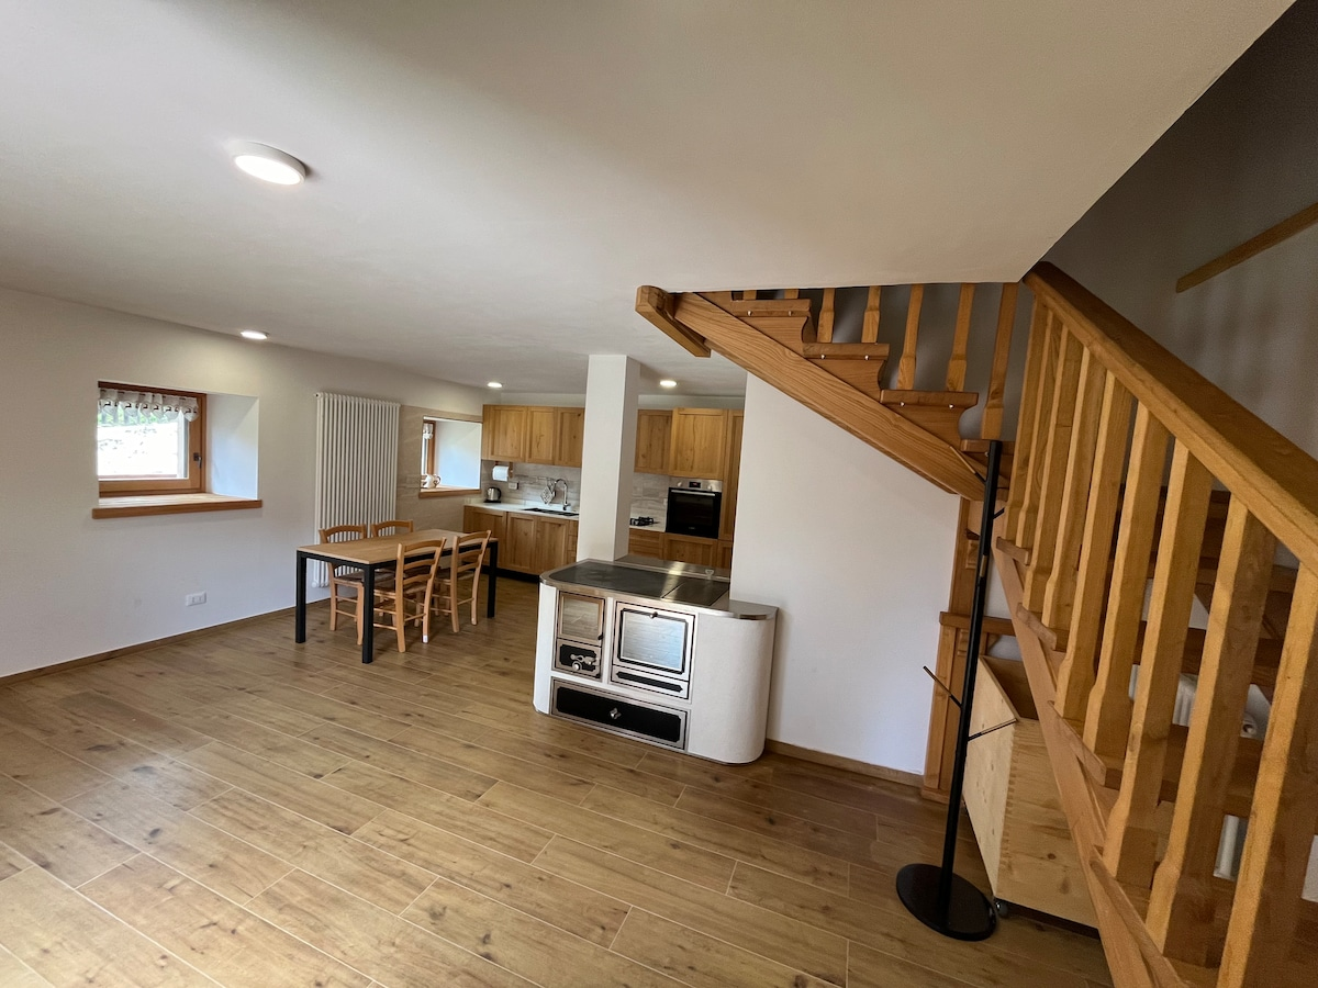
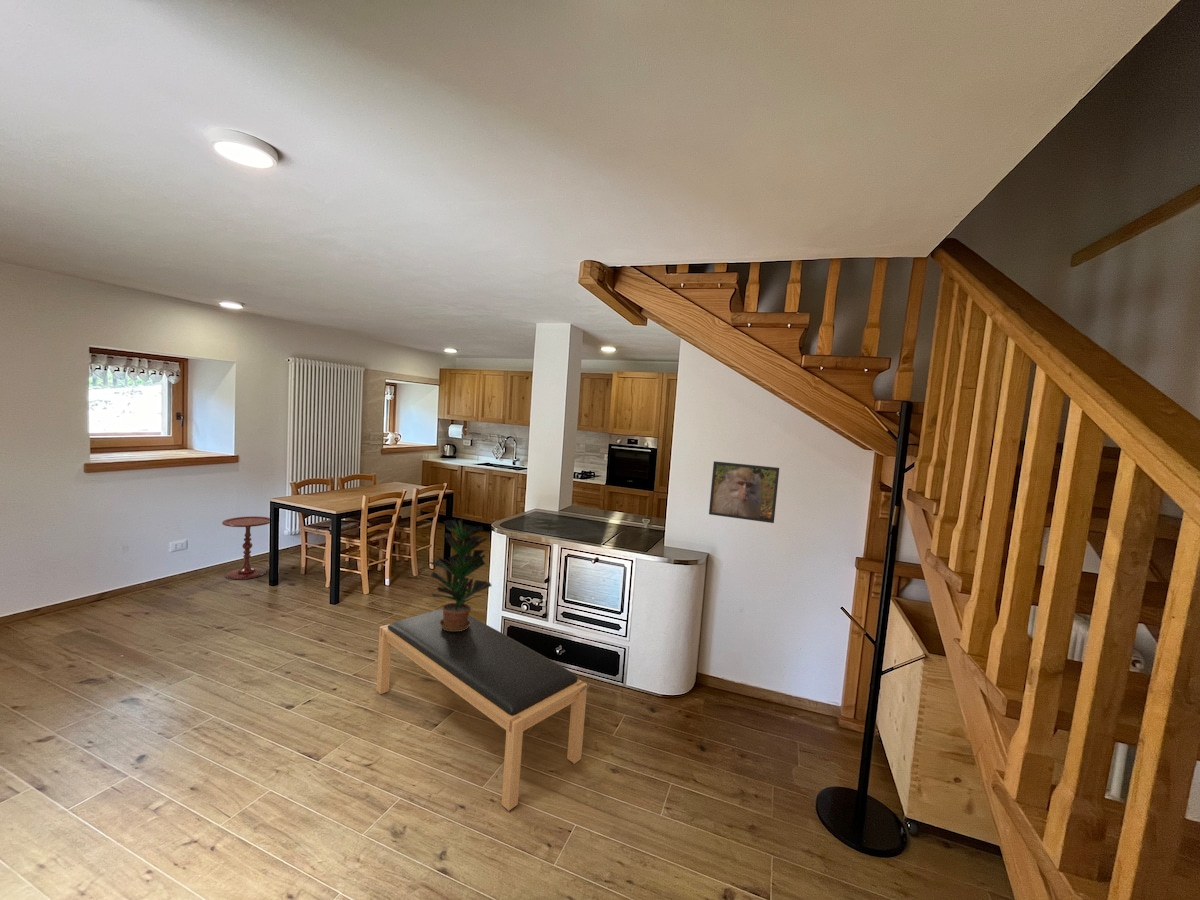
+ potted plant [428,518,493,631]
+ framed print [708,460,780,524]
+ bench [375,608,588,812]
+ side table [221,515,271,581]
